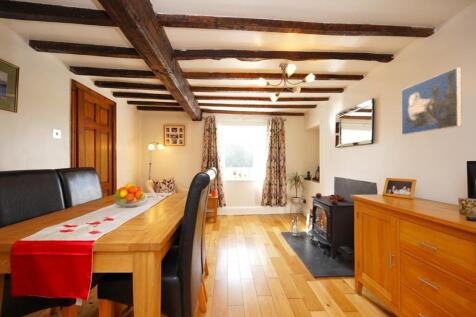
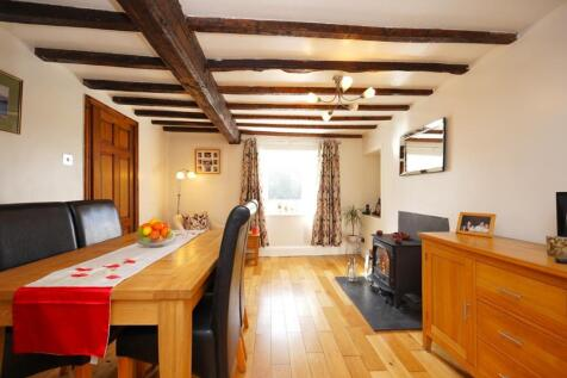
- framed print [400,66,463,136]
